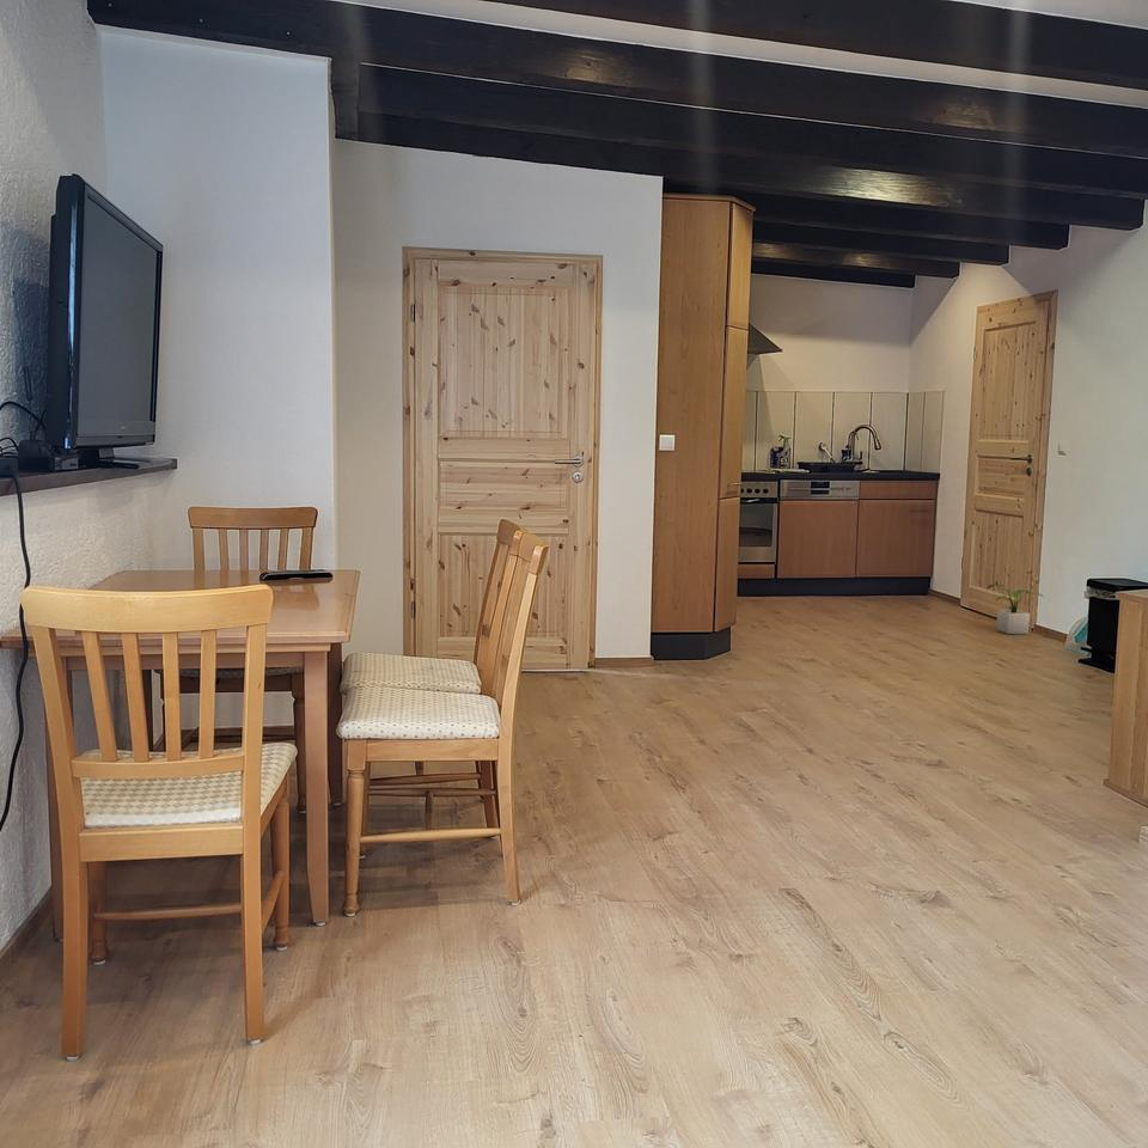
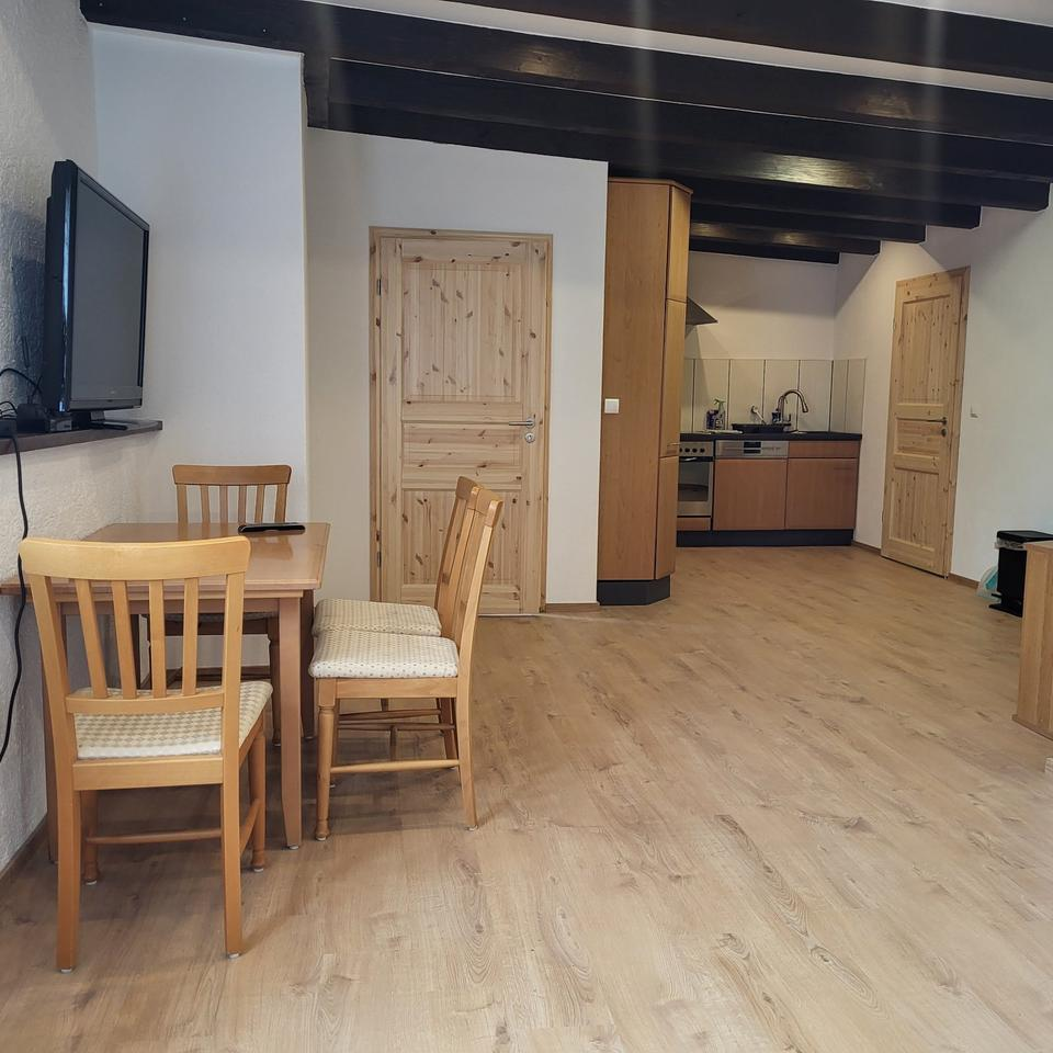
- potted plant [987,584,1044,635]
